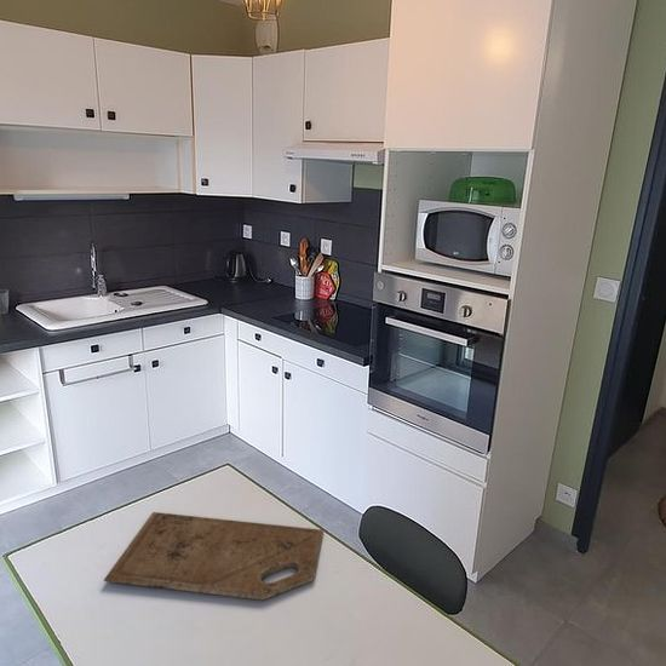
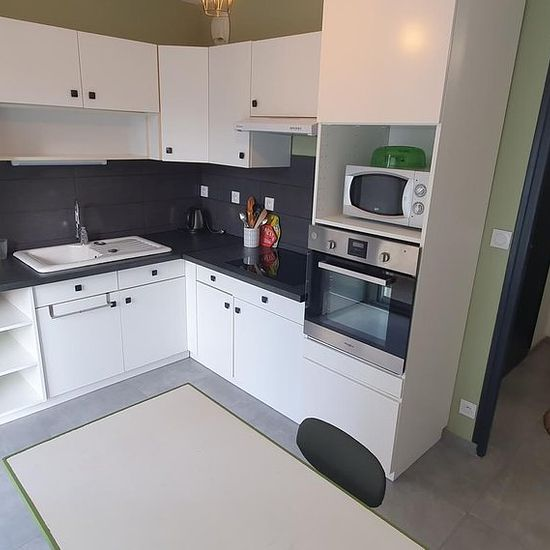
- cutting board [103,511,325,601]
